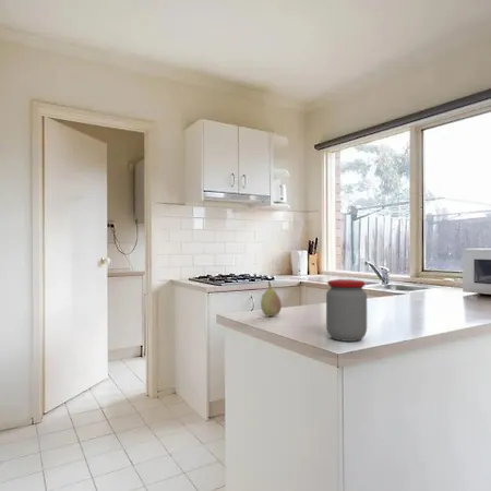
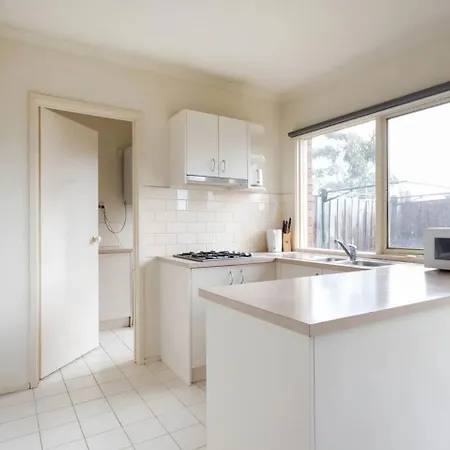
- jar [325,278,368,343]
- fruit [260,279,283,318]
